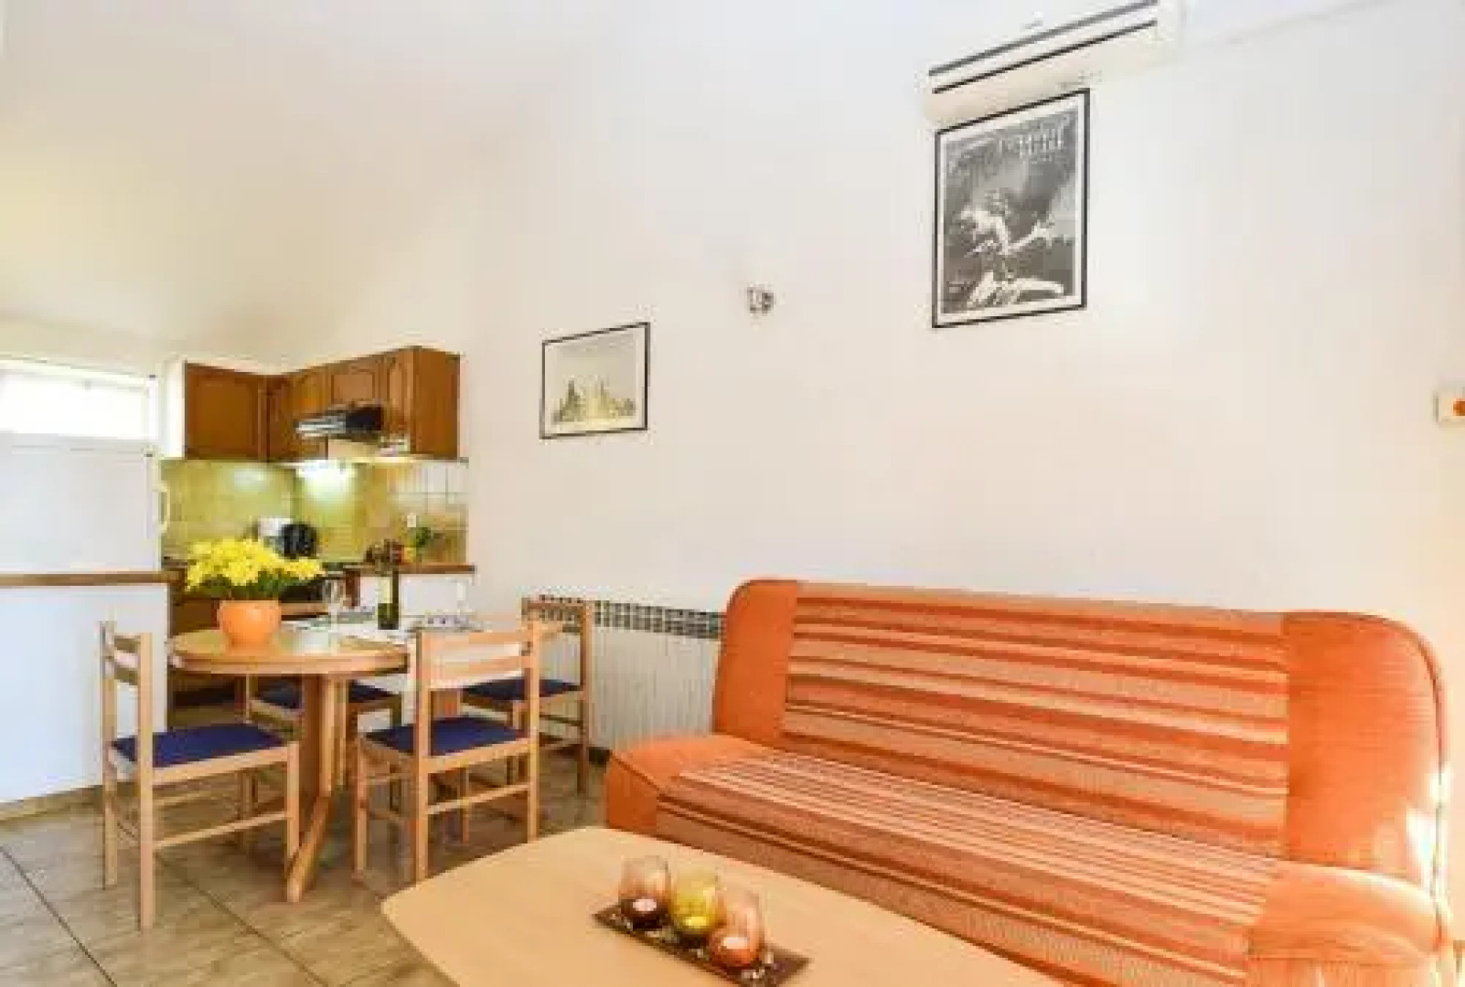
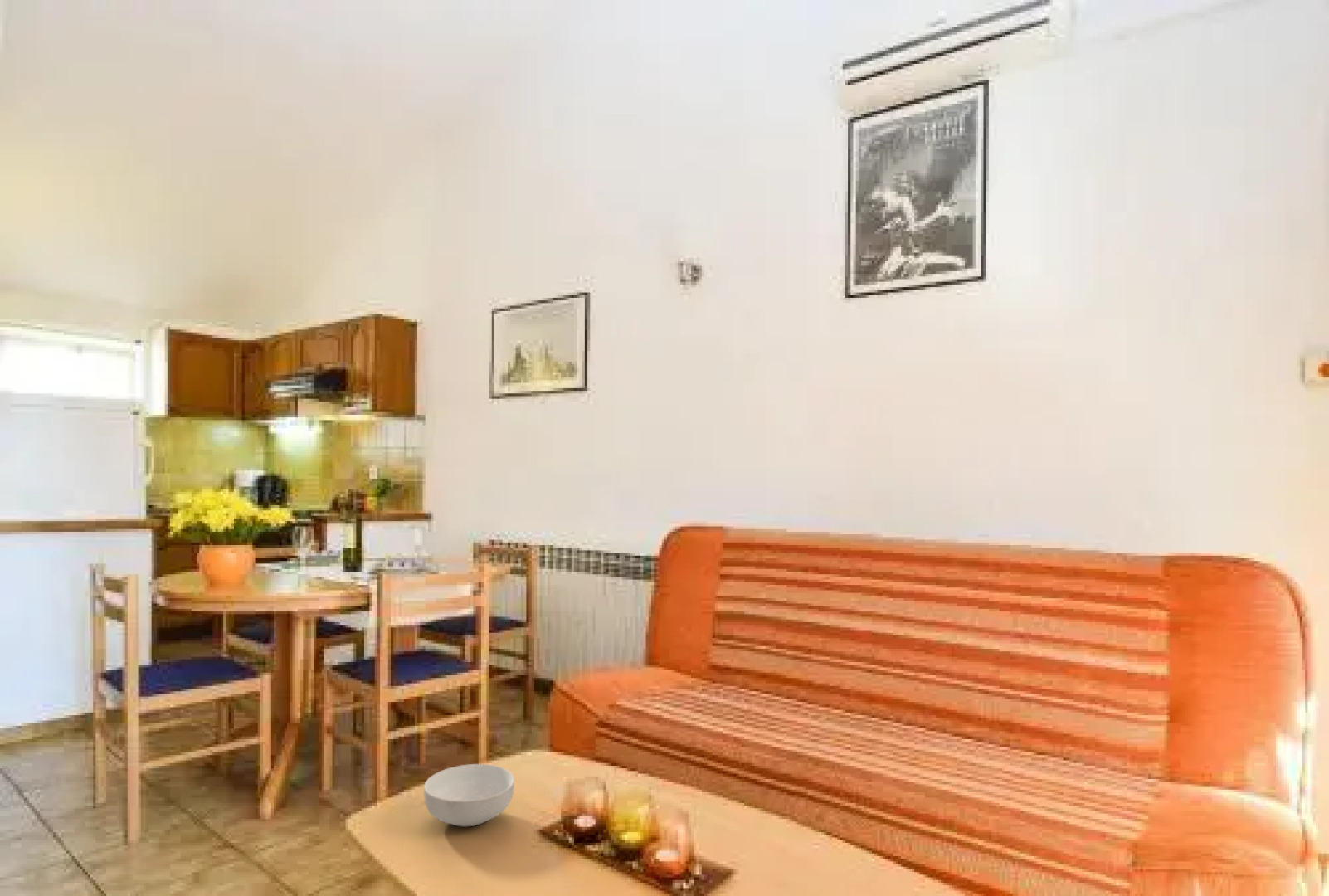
+ cereal bowl [423,763,515,828]
